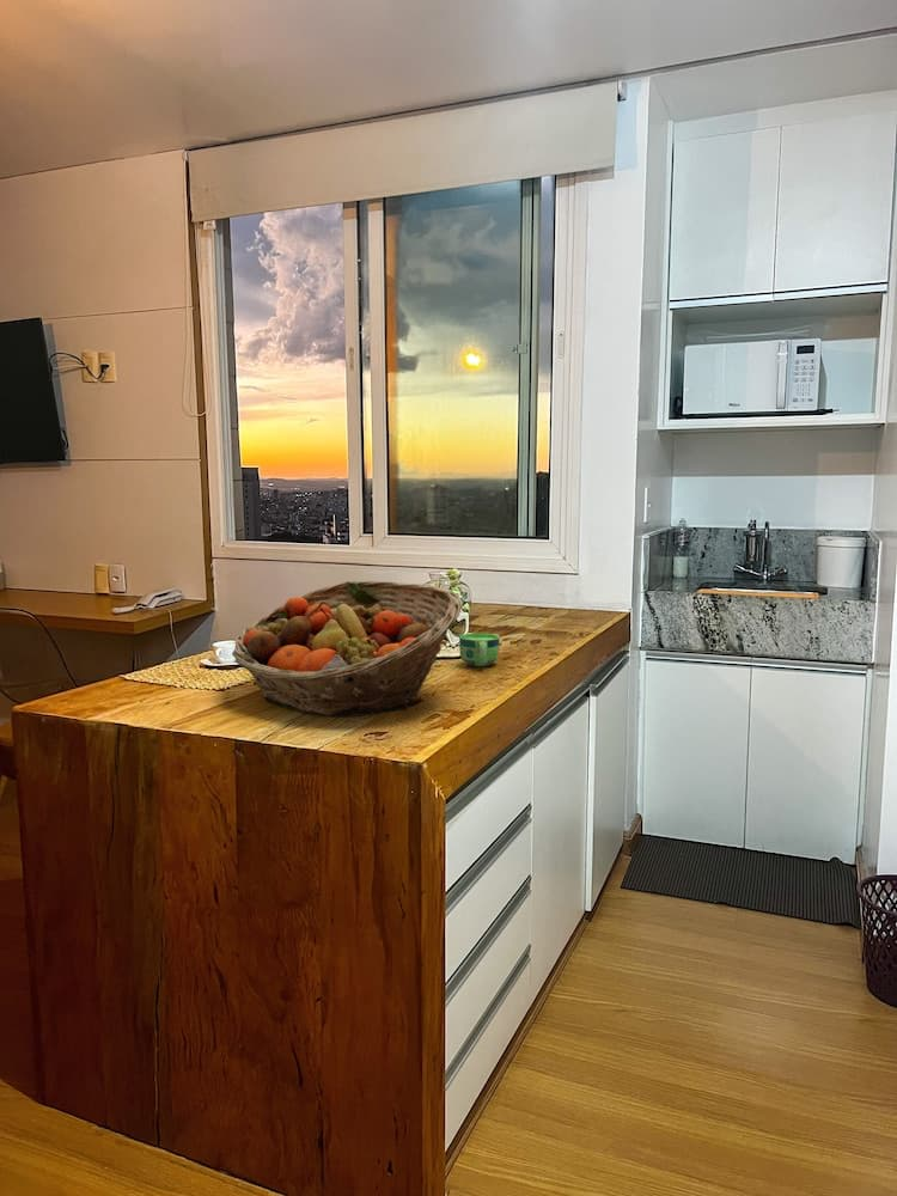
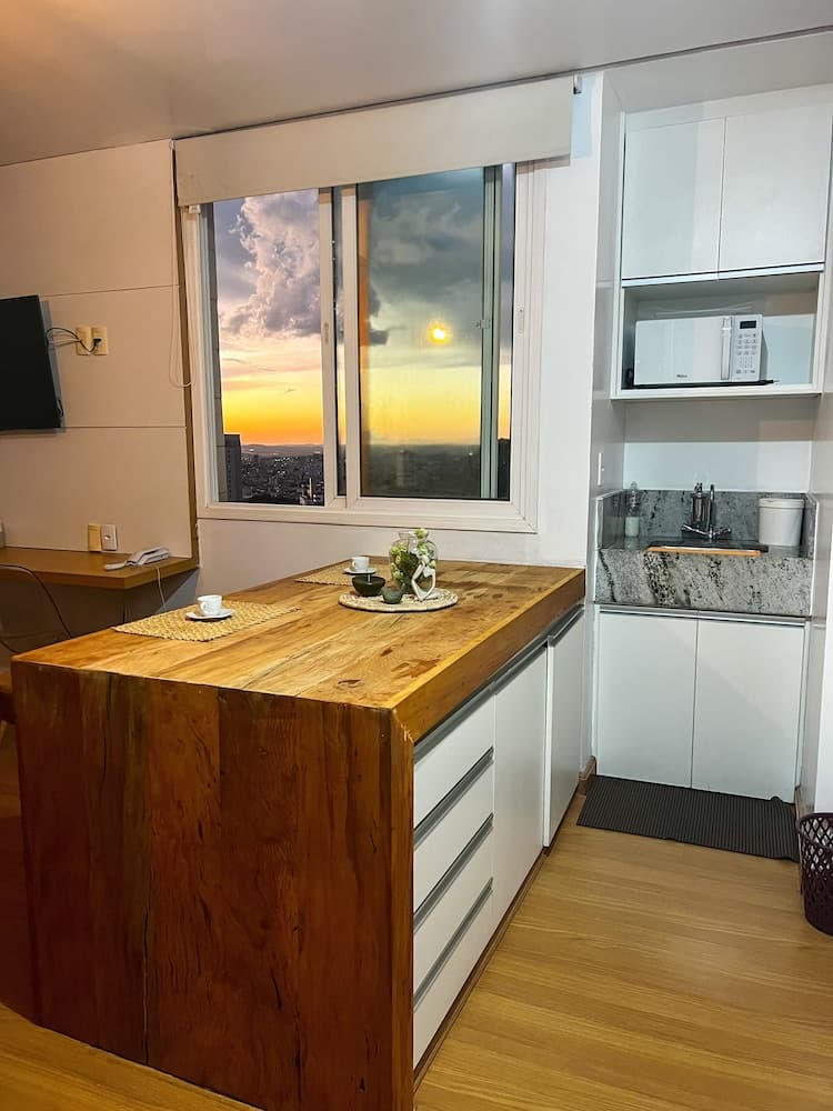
- cup [458,633,500,667]
- fruit basket [231,580,463,716]
